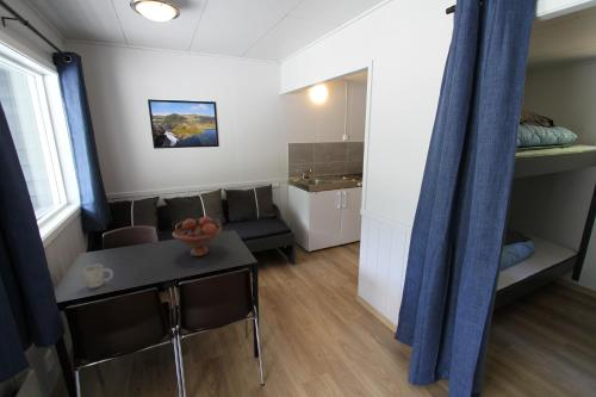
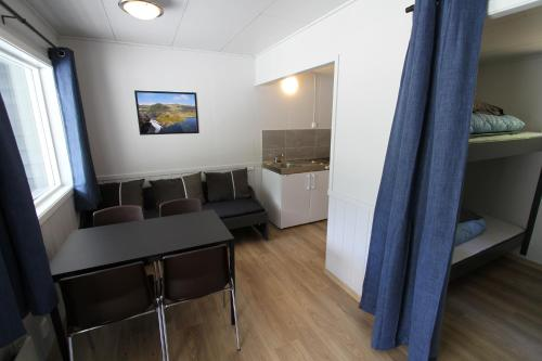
- fruit bowl [172,216,223,258]
- mug [82,262,114,289]
